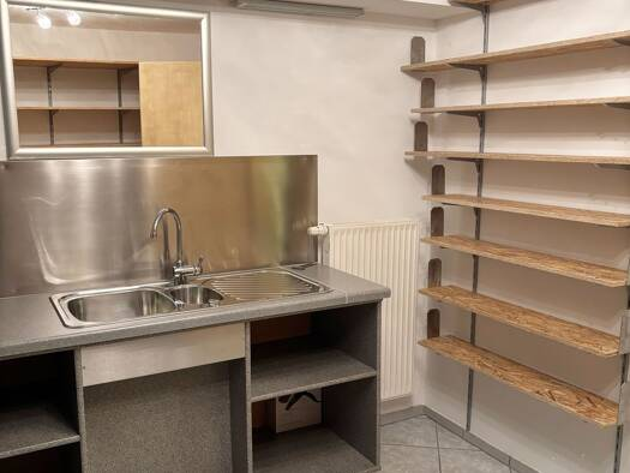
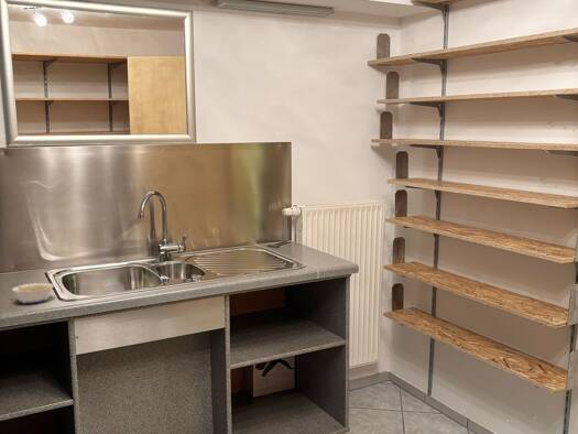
+ legume [8,282,55,304]
